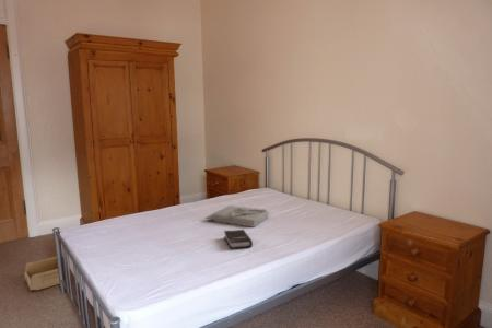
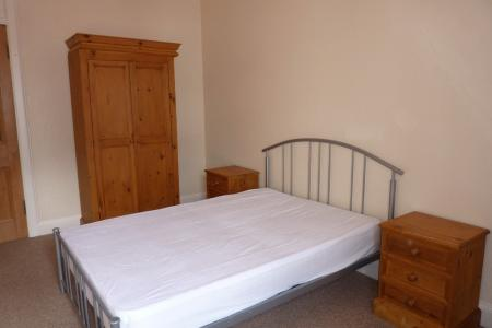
- hardback book [223,229,254,250]
- storage bin [24,256,61,292]
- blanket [204,204,270,229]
